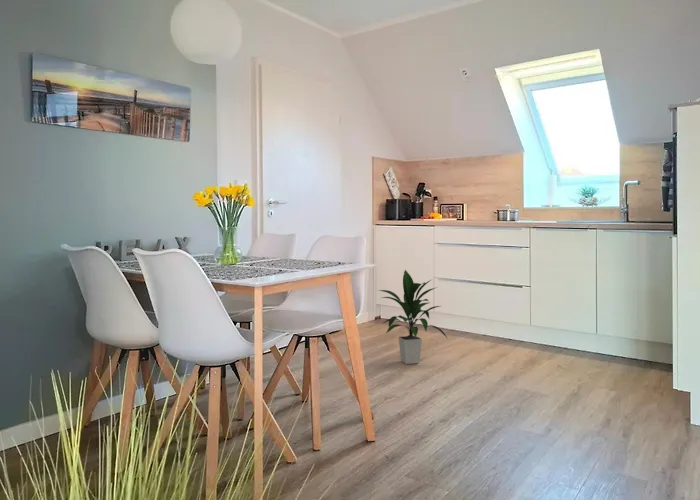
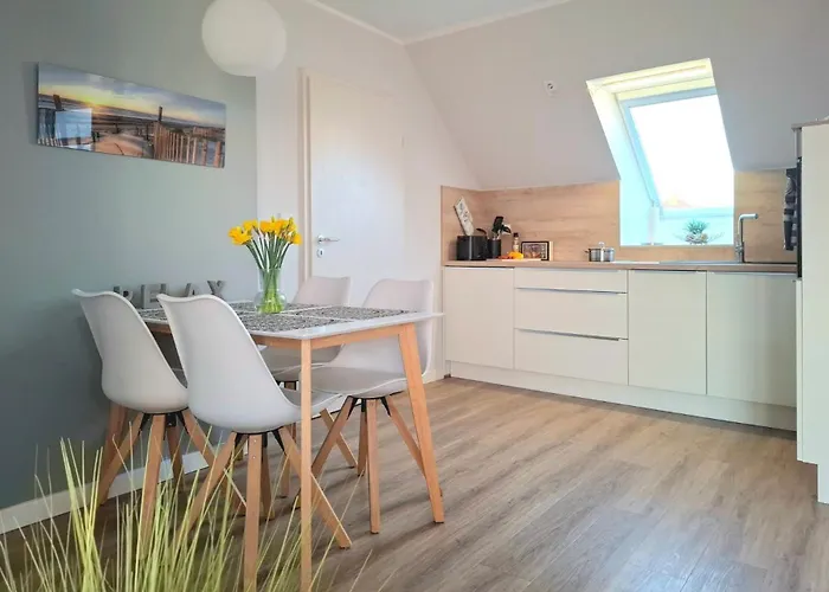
- indoor plant [378,269,448,365]
